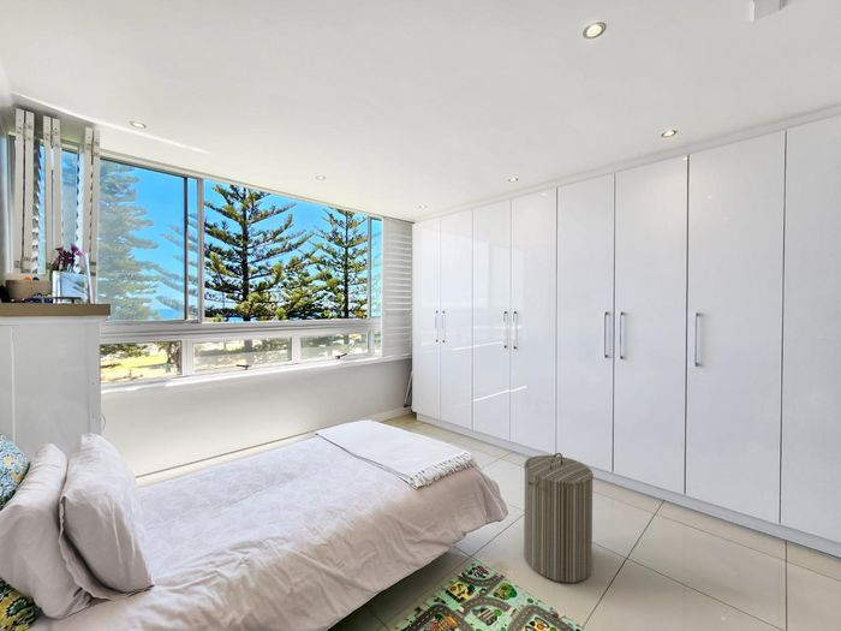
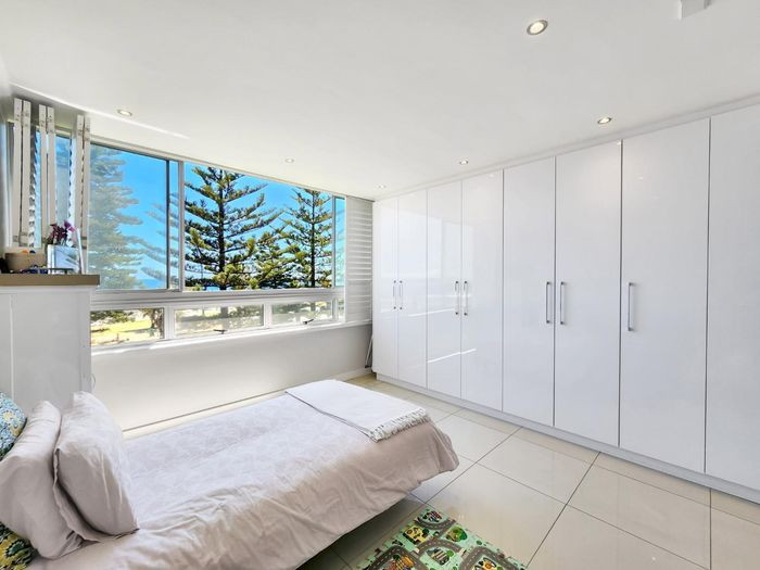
- laundry hamper [523,452,595,584]
